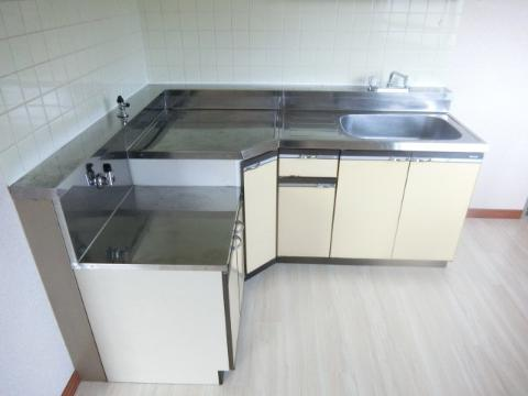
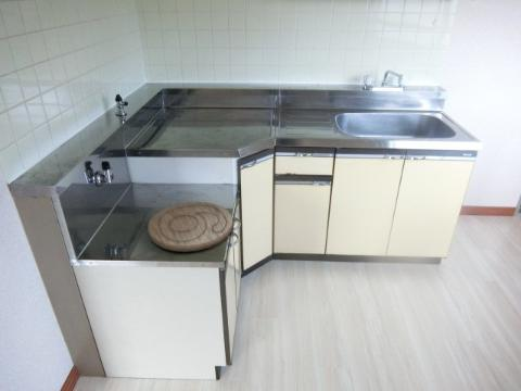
+ cutting board [147,201,234,253]
